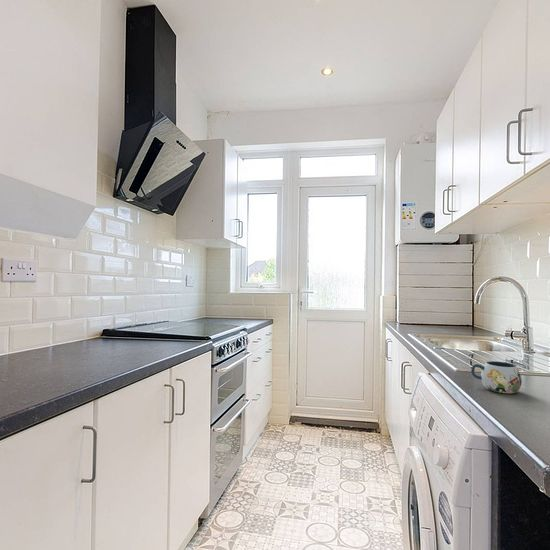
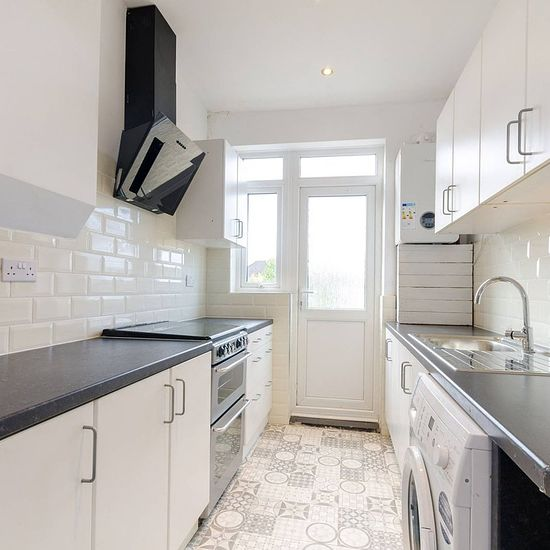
- mug [470,360,523,394]
